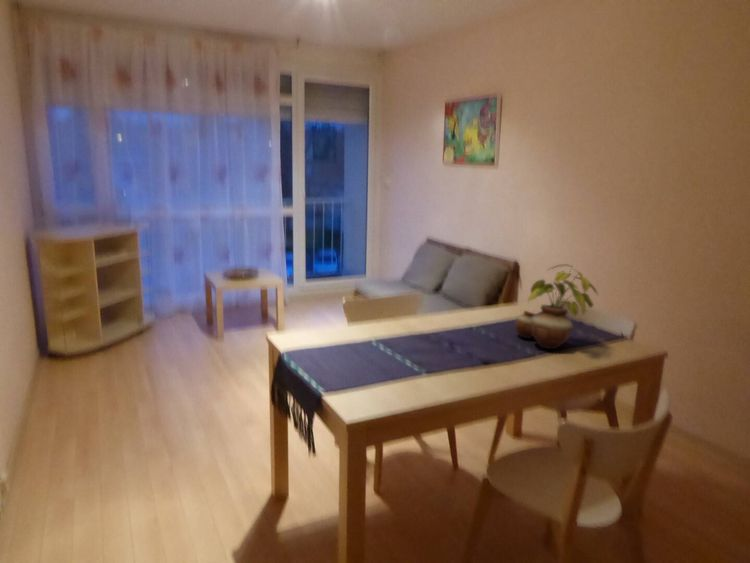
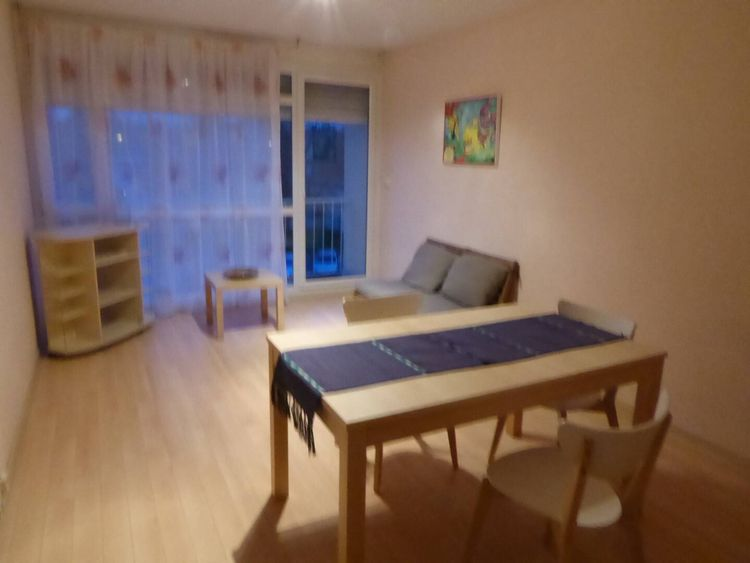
- potted plant [514,263,599,350]
